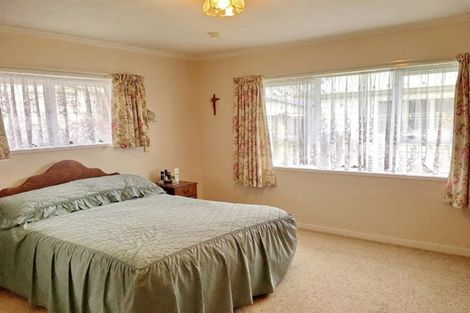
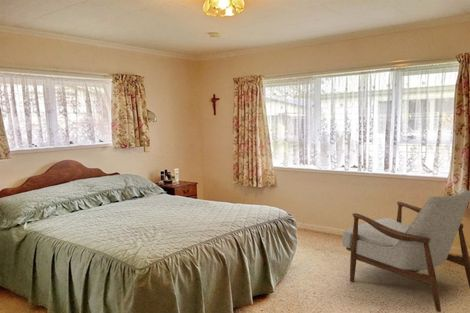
+ armchair [341,187,470,313]
